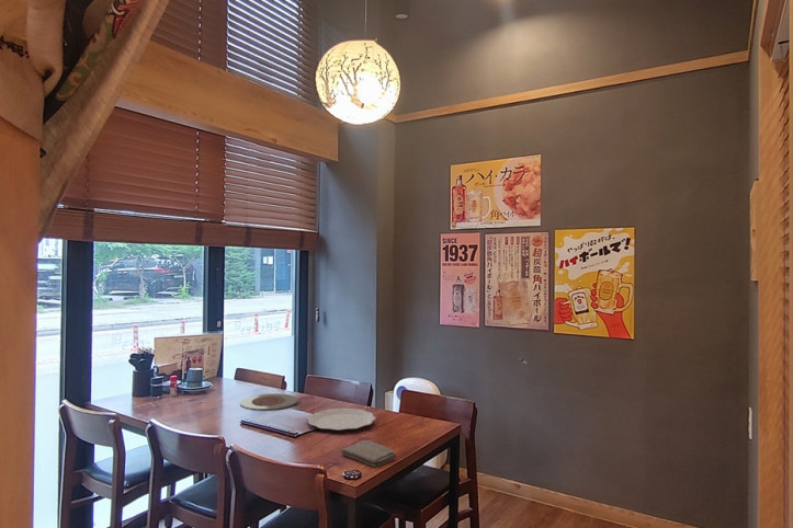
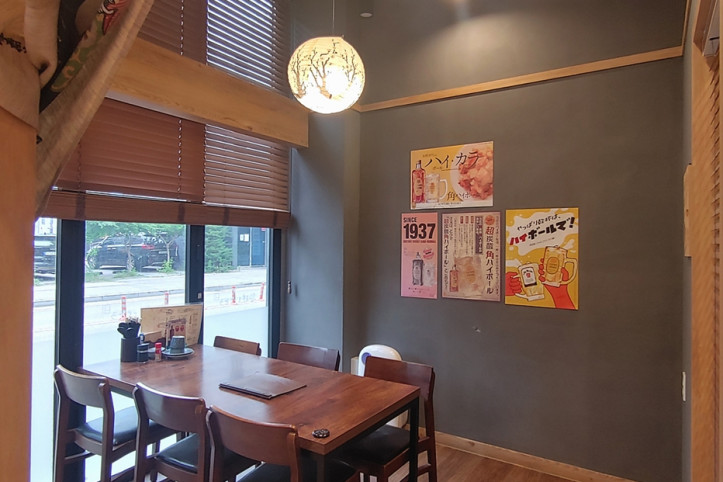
- plate [239,392,298,412]
- plate [306,408,377,434]
- washcloth [340,439,398,469]
